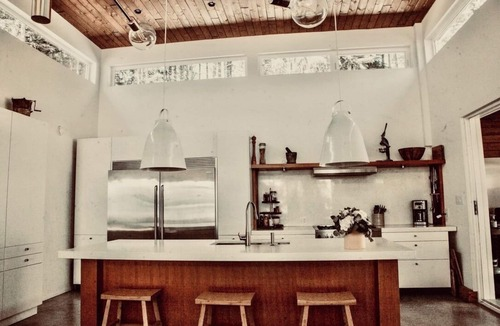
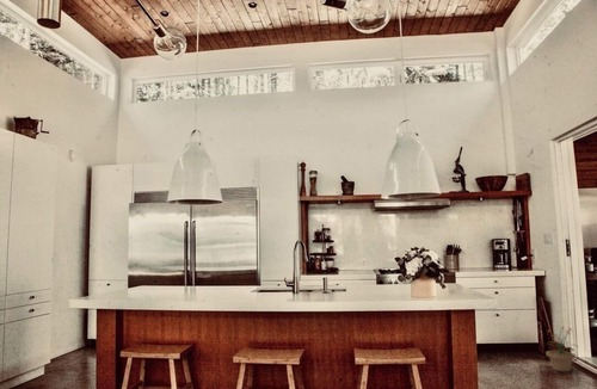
+ potted plant [543,325,578,372]
